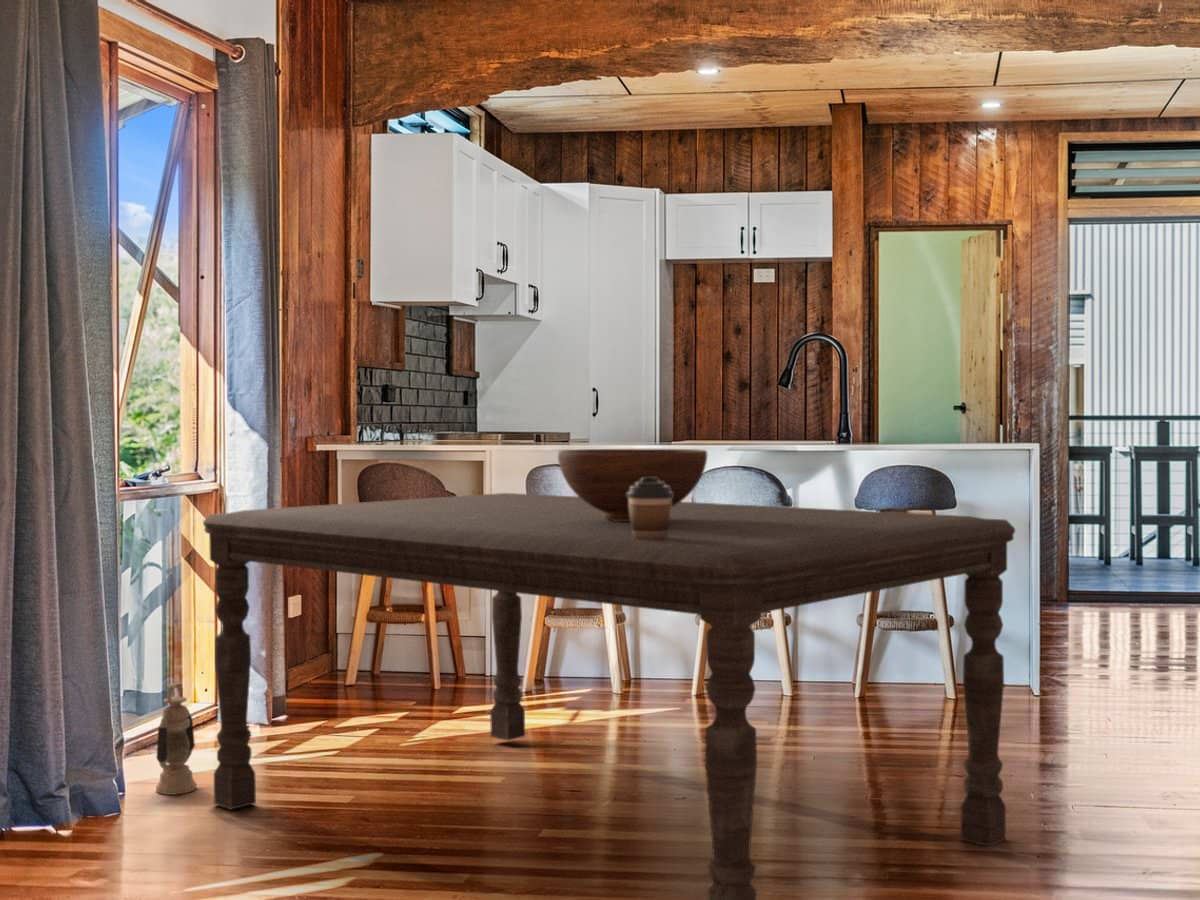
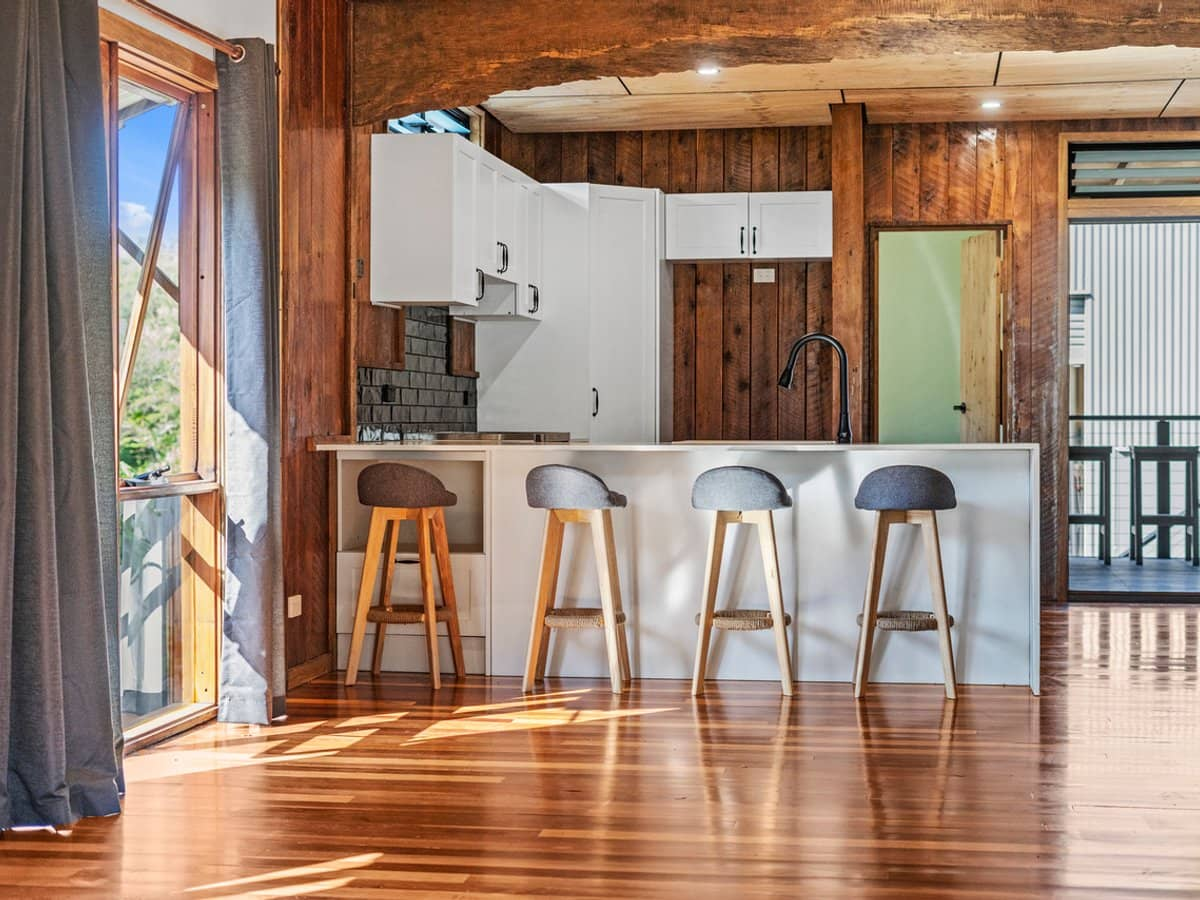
- dining table [202,492,1016,900]
- lantern [155,681,198,796]
- fruit bowl [557,448,708,521]
- coffee cup [627,478,673,540]
